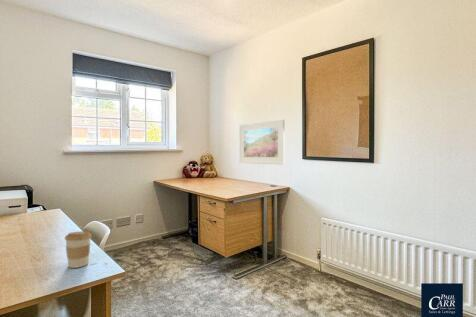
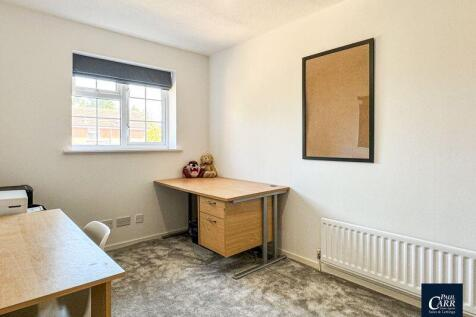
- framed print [238,119,285,166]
- coffee cup [64,231,93,269]
